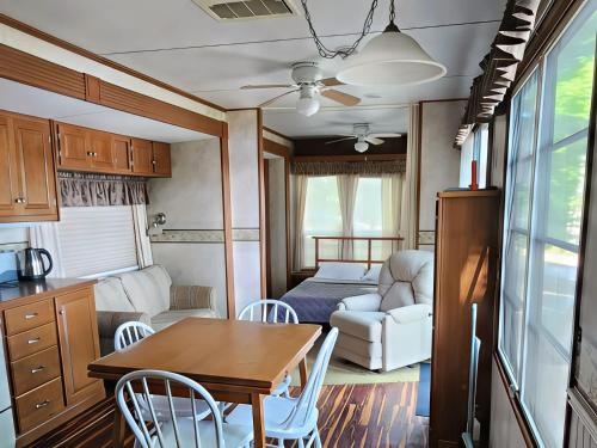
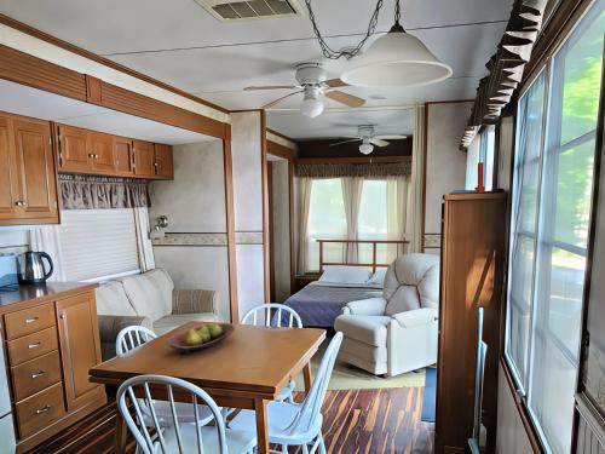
+ fruit bowl [166,321,236,356]
